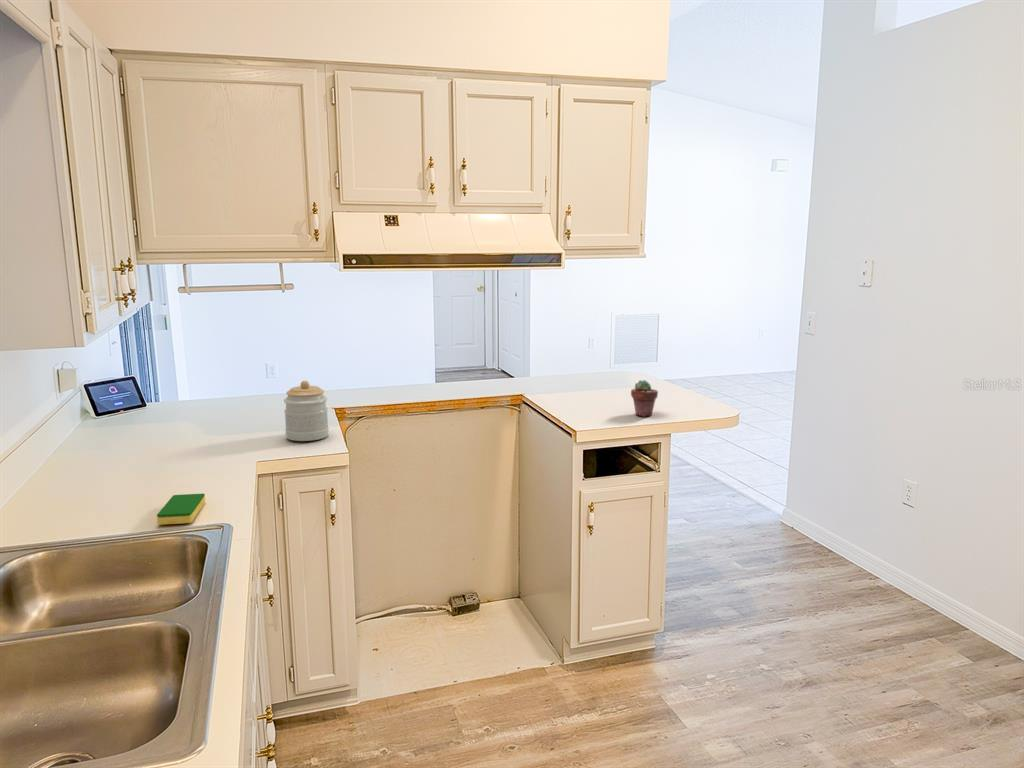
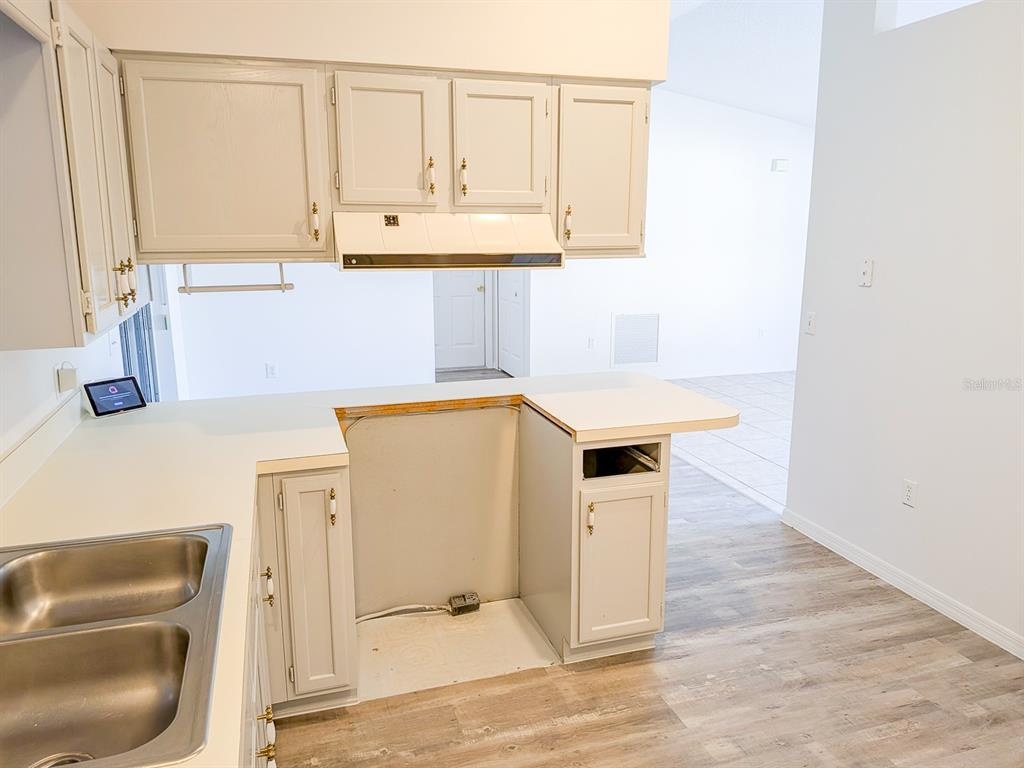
- jar [283,380,330,442]
- dish sponge [156,493,206,526]
- potted succulent [630,379,659,417]
